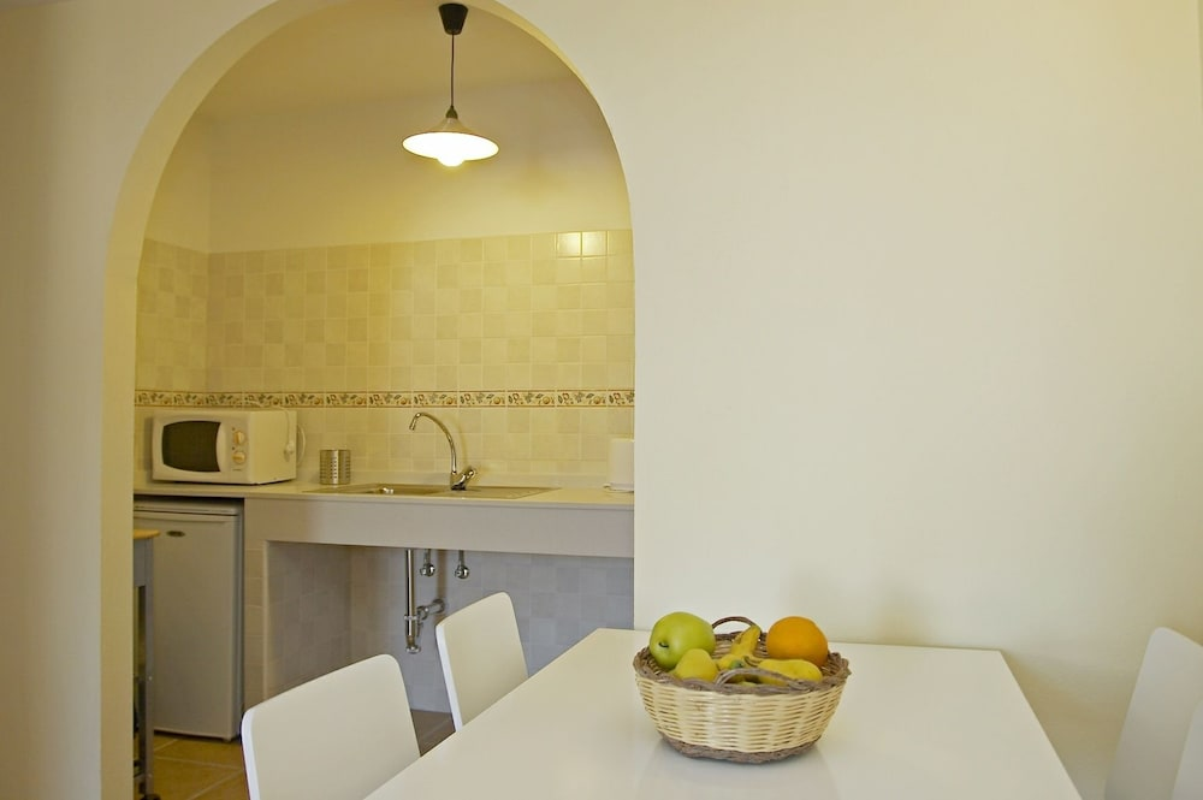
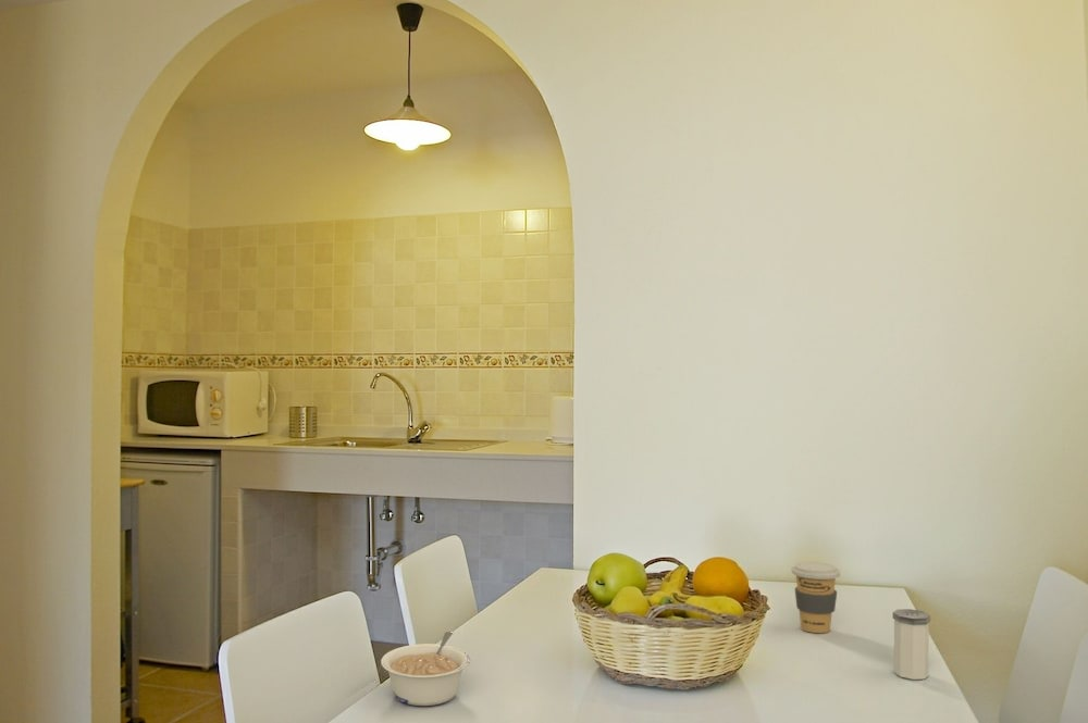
+ coffee cup [791,561,841,634]
+ salt shaker [892,608,931,681]
+ legume [380,631,471,707]
